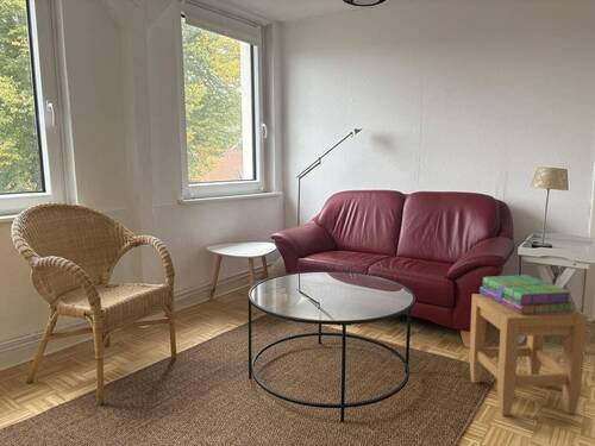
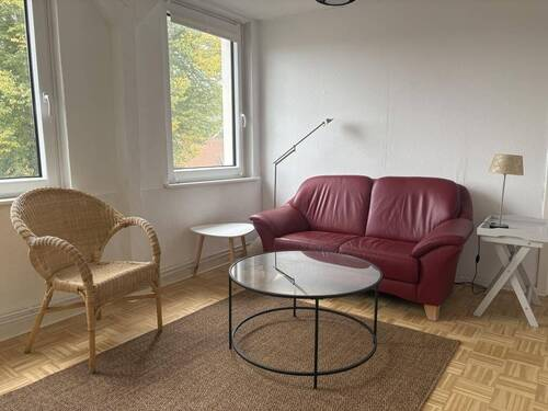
- stack of books [478,274,575,314]
- stool [469,293,589,417]
